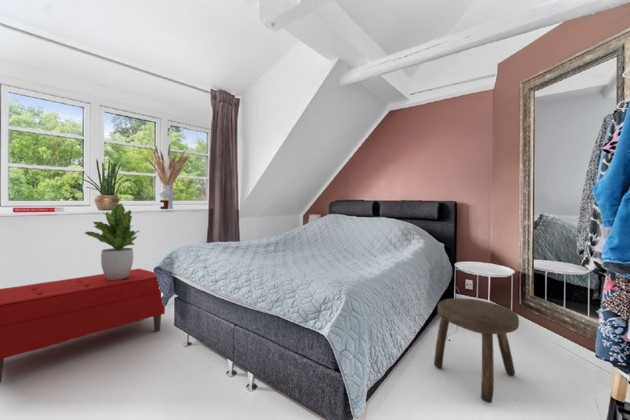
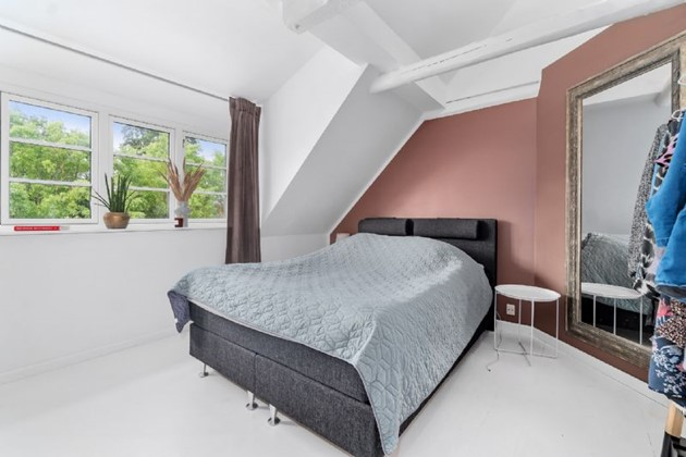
- stool [433,297,520,404]
- bench [0,268,166,384]
- potted plant [84,203,141,280]
